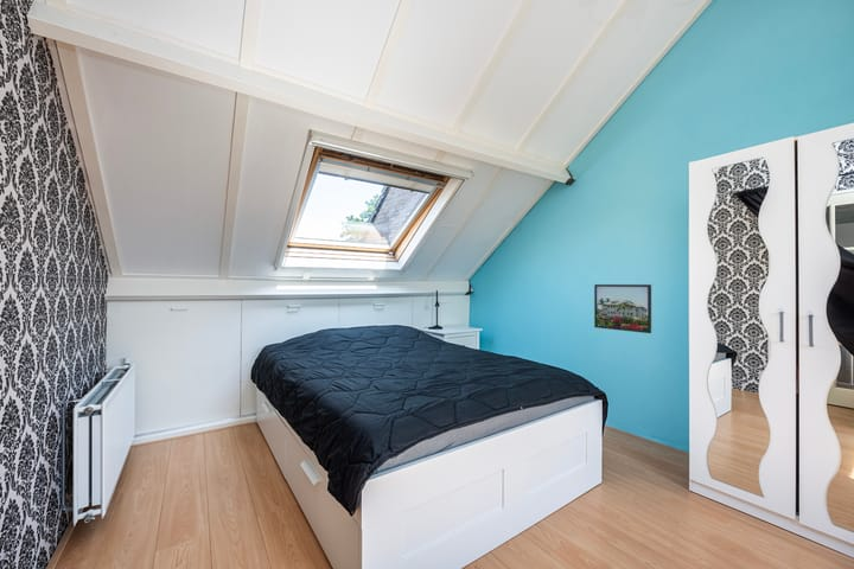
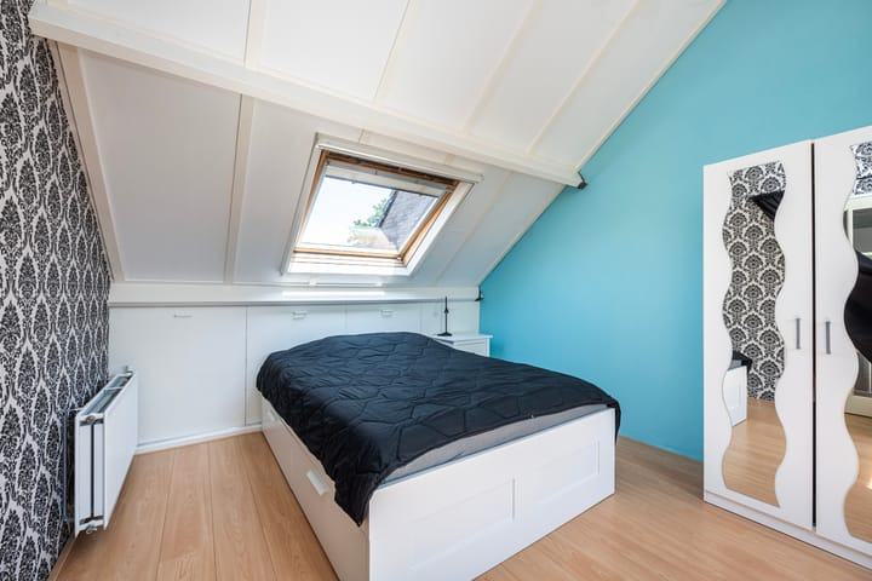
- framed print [593,283,652,334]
